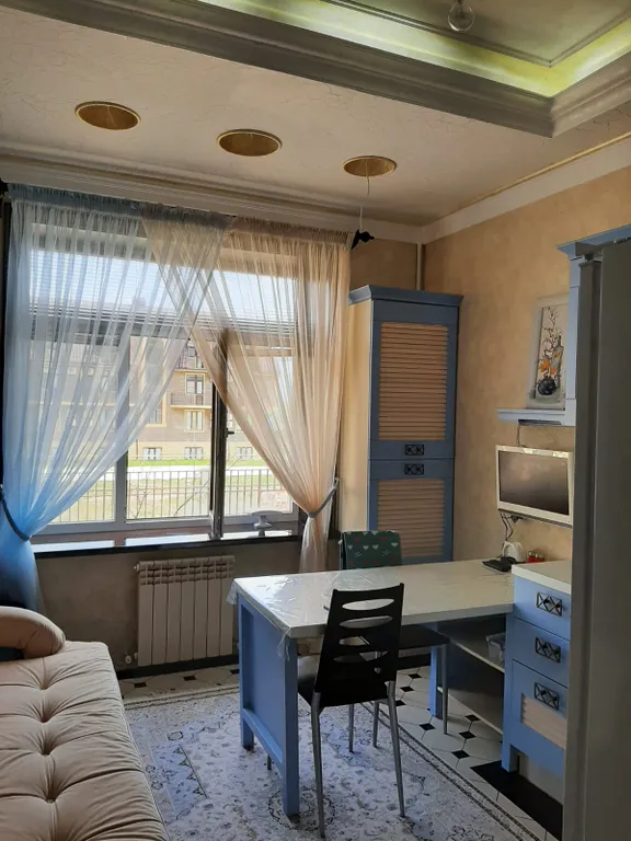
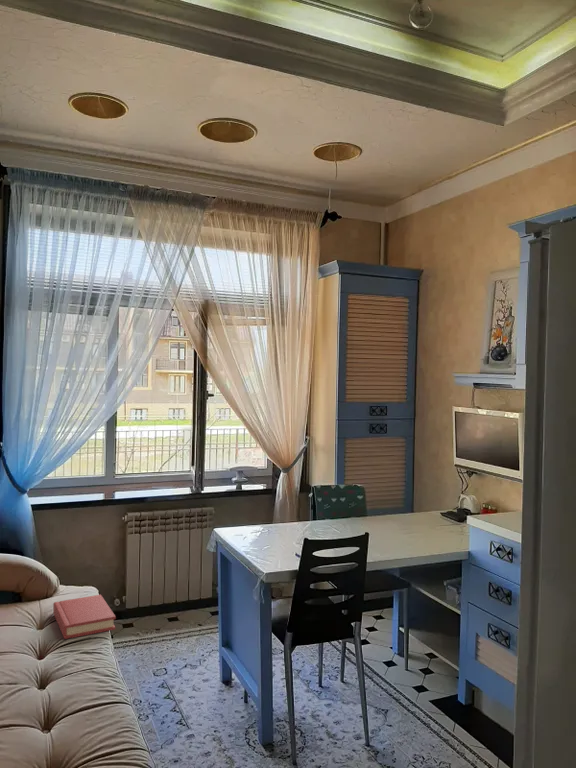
+ hardback book [52,594,117,640]
